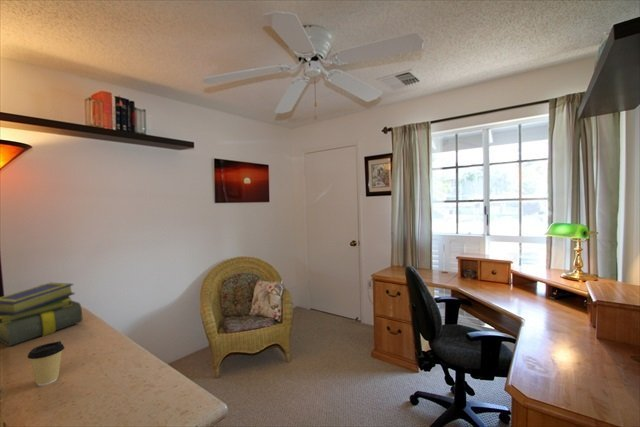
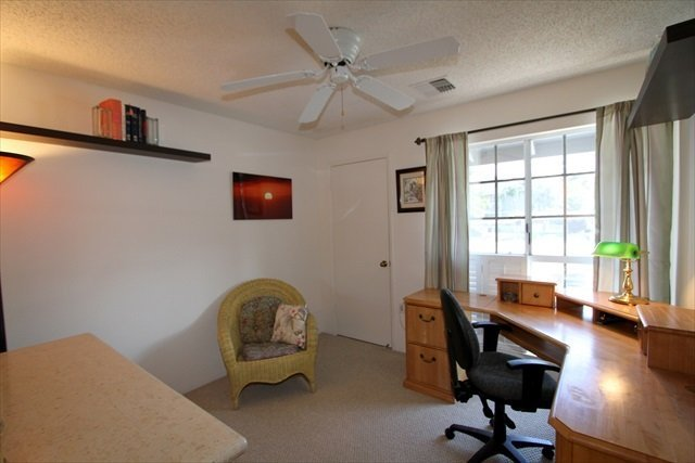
- stack of books [0,282,83,347]
- coffee cup [26,340,65,387]
